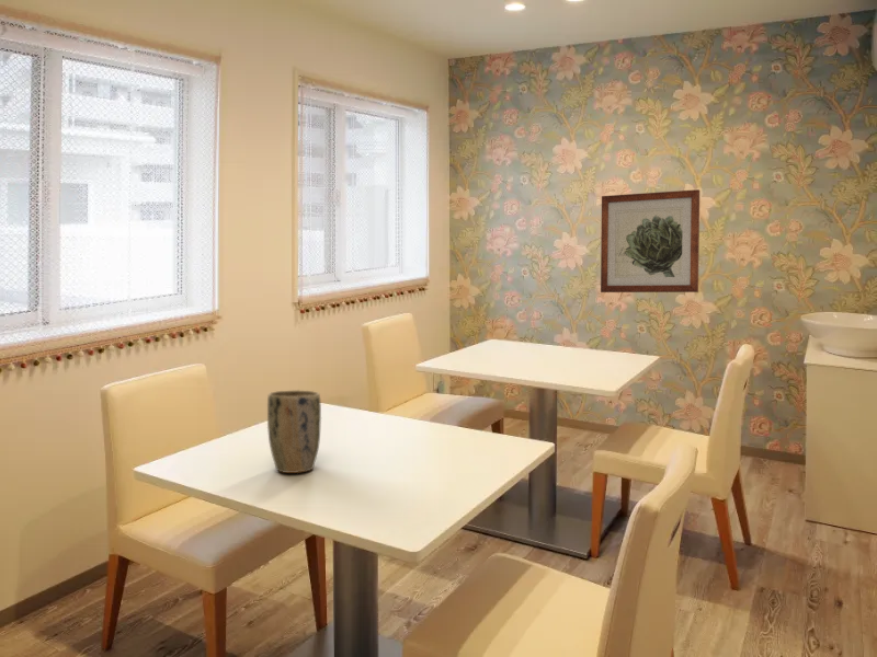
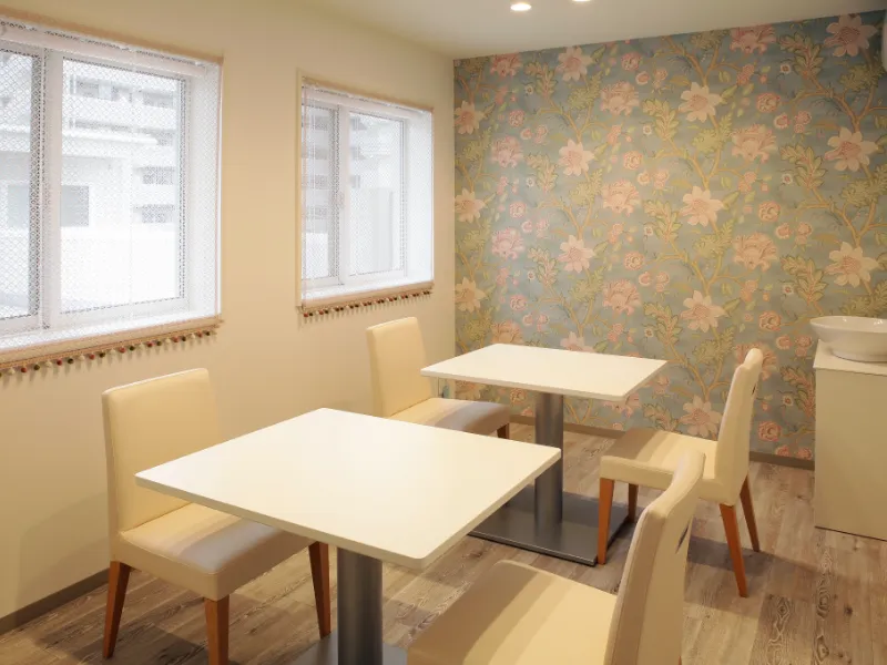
- plant pot [266,389,322,474]
- wall art [600,188,701,293]
